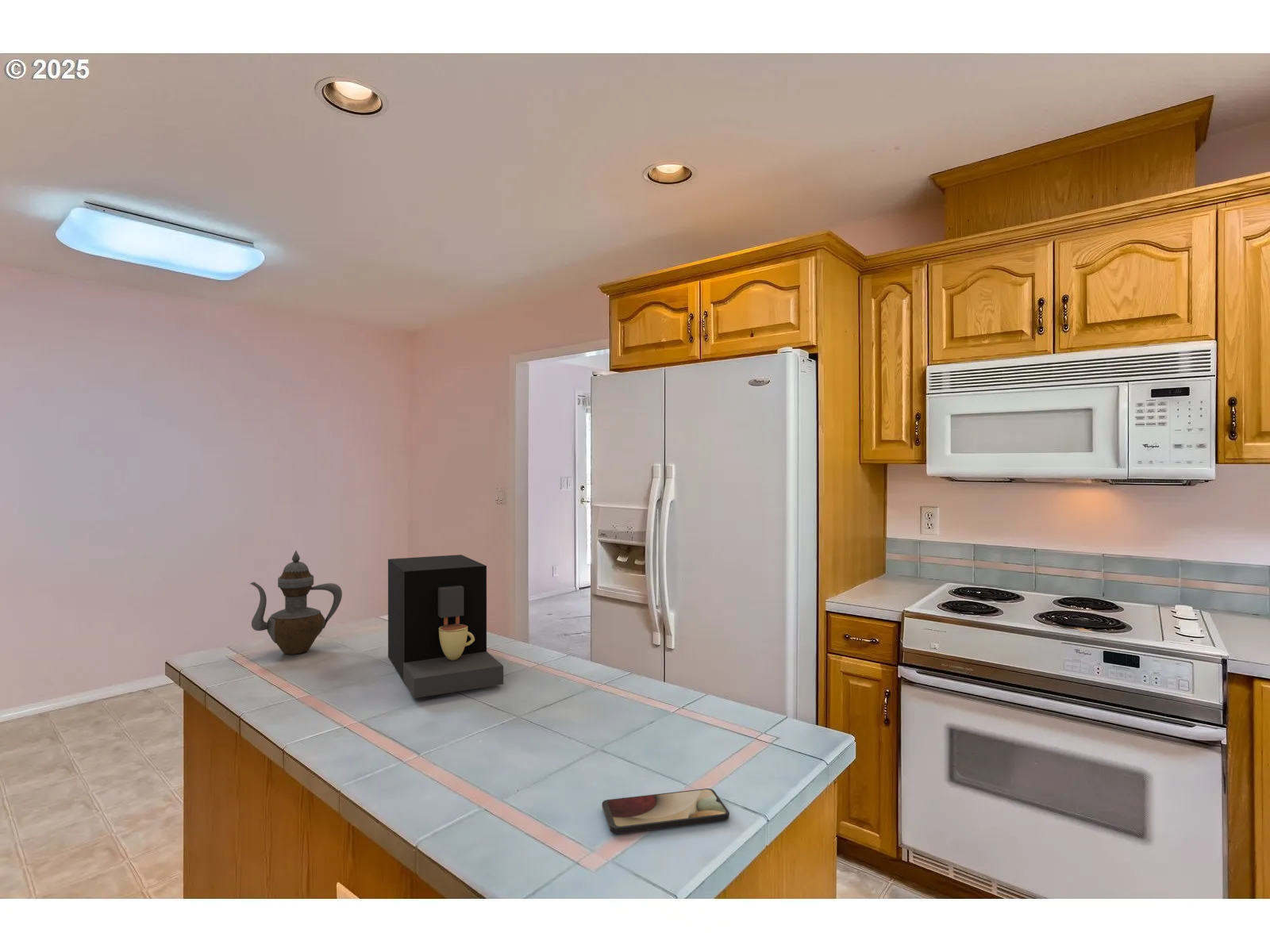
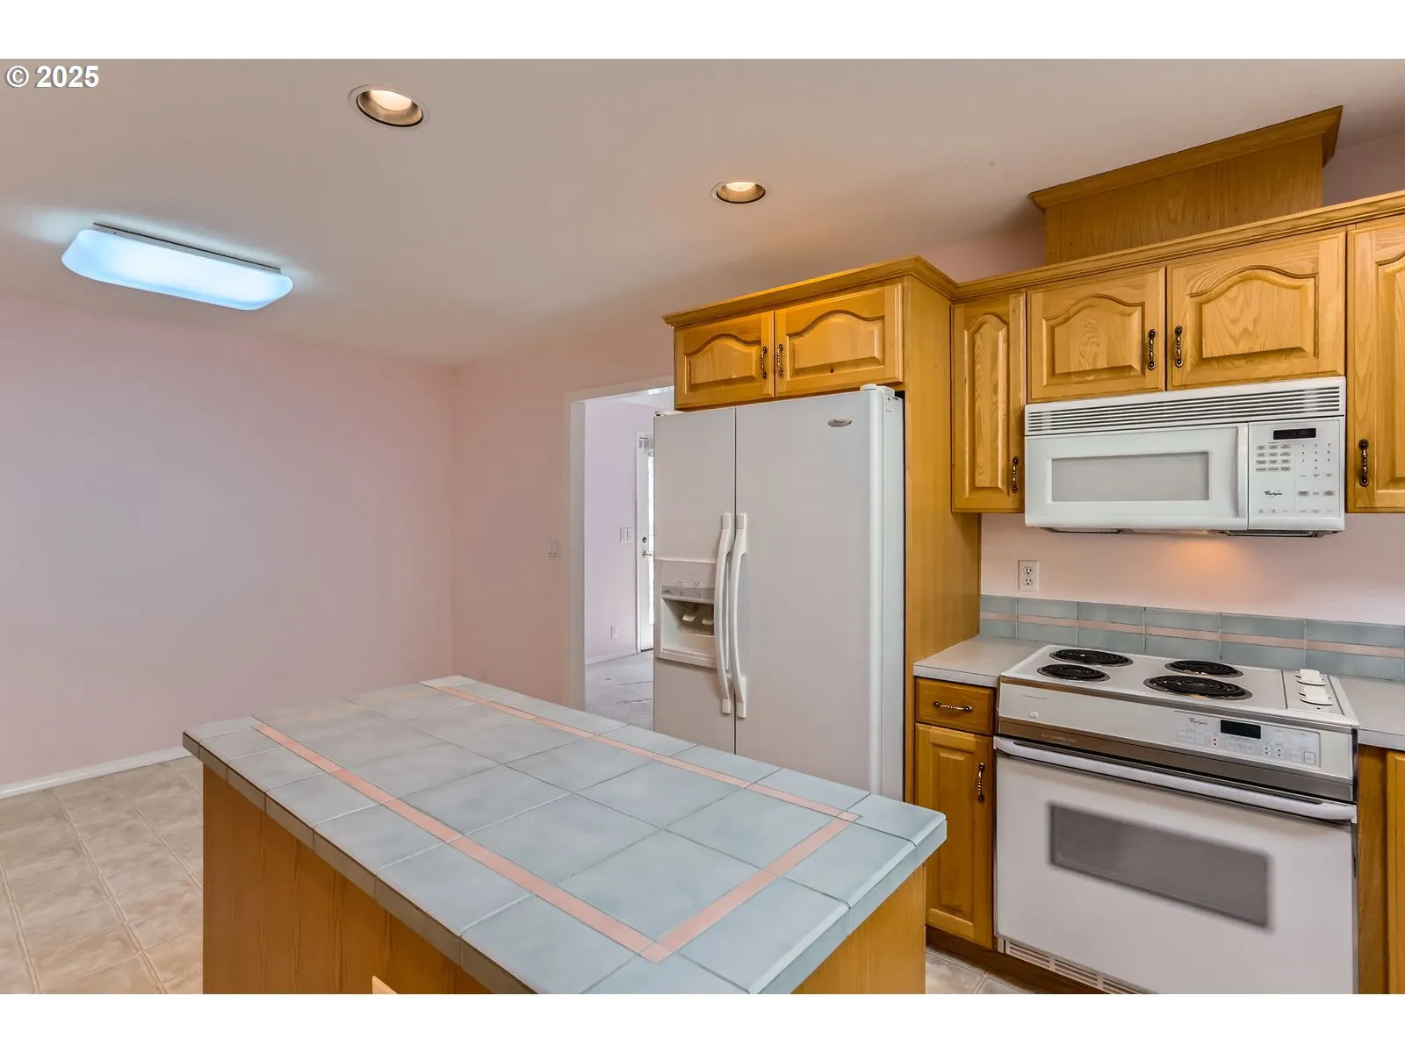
- teapot [249,550,343,655]
- smartphone [601,788,730,835]
- coffee maker [387,554,504,699]
